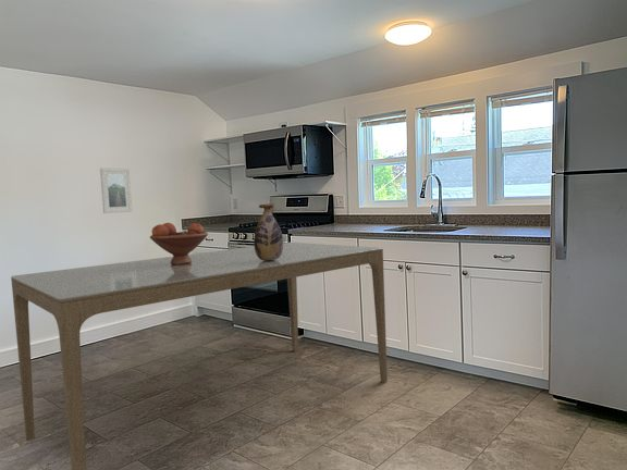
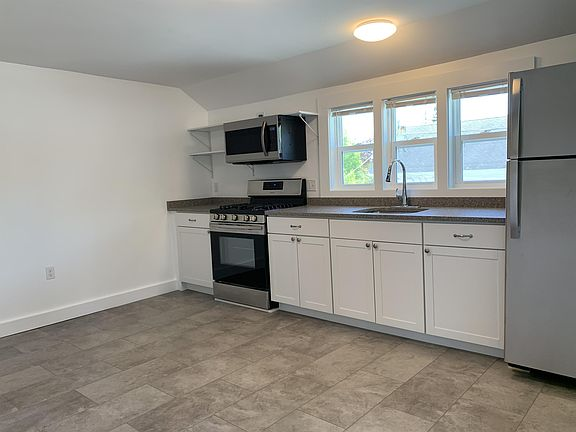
- dining table [10,242,389,470]
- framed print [99,168,133,214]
- vase [253,202,284,260]
- fruit bowl [149,222,209,264]
